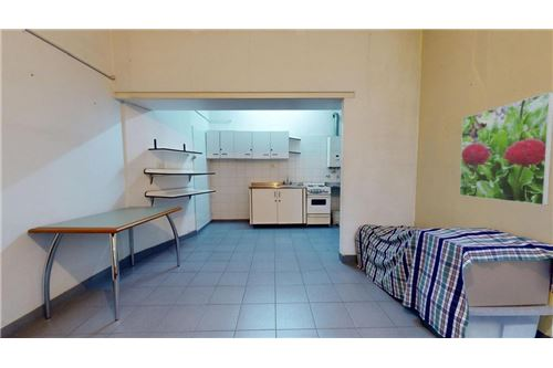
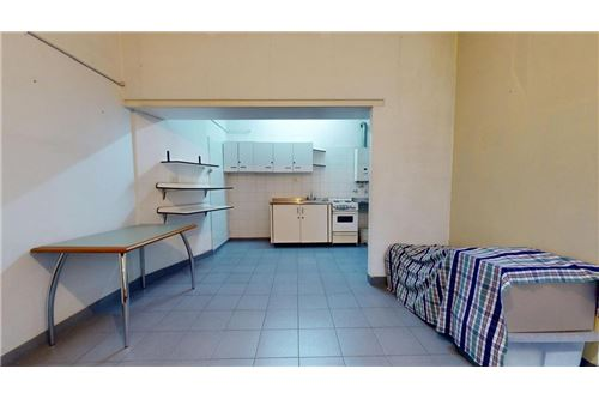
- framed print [459,91,553,207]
